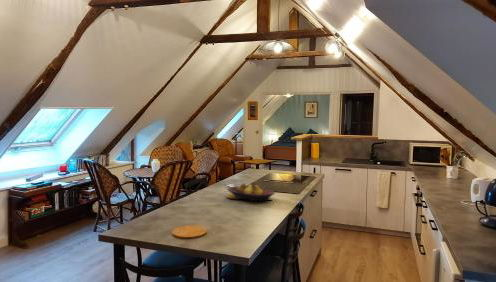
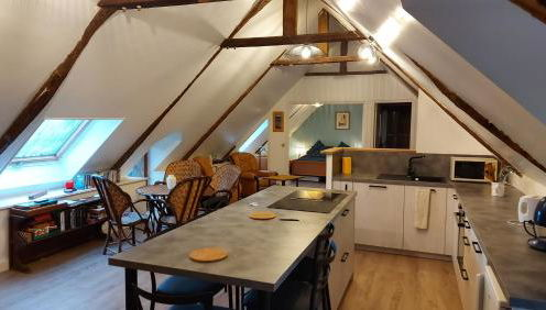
- fruit bowl [226,182,276,202]
